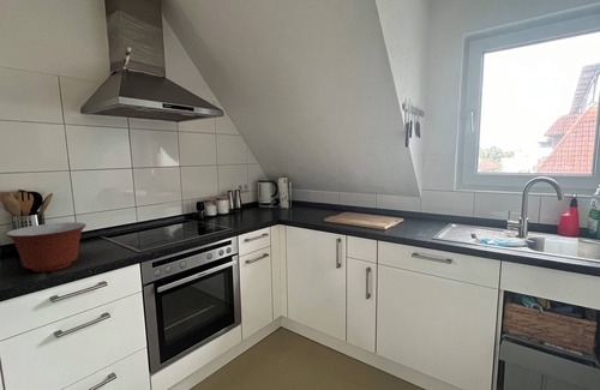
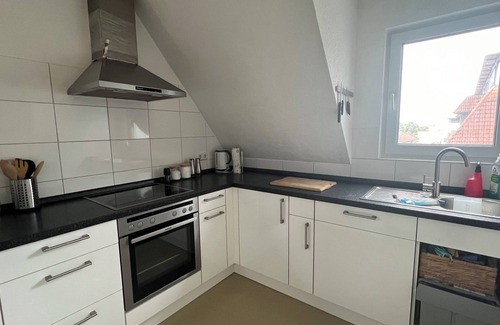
- mixing bowl [5,222,86,274]
